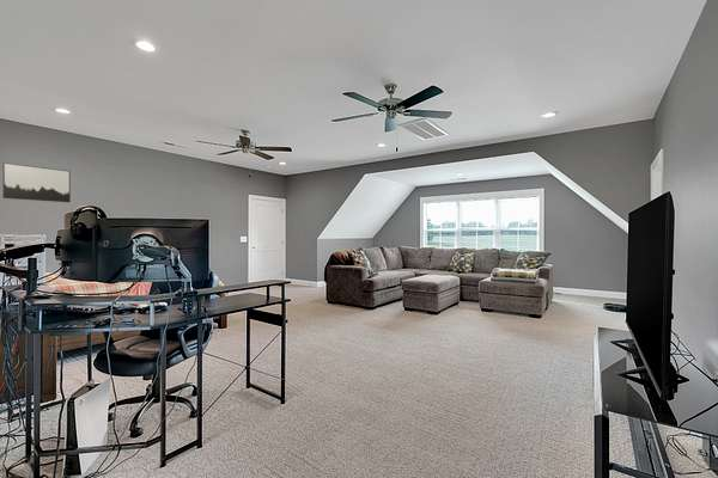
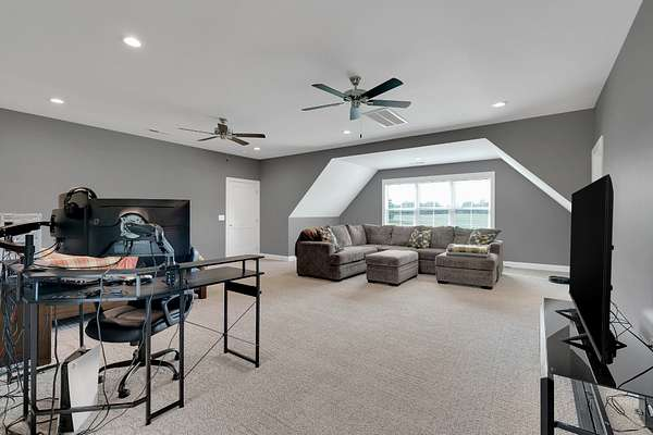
- wall art [1,161,72,203]
